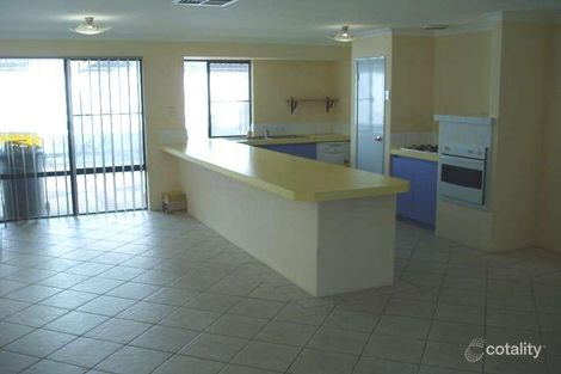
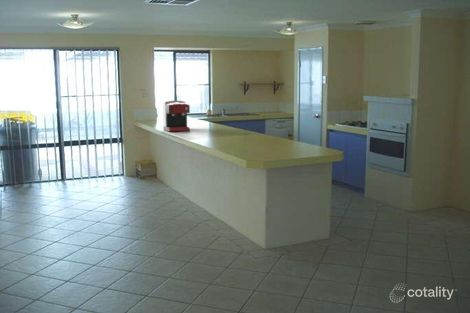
+ coffee maker [162,100,191,132]
